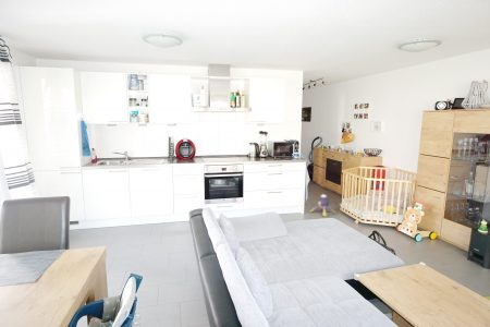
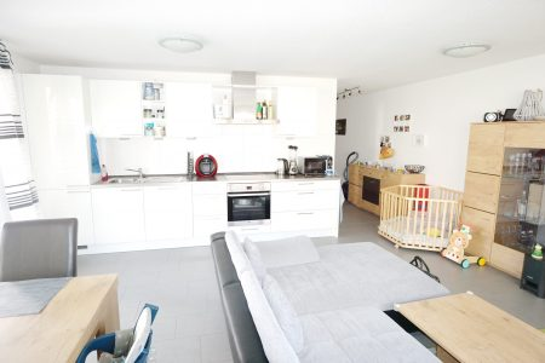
- plush toy [309,193,336,218]
